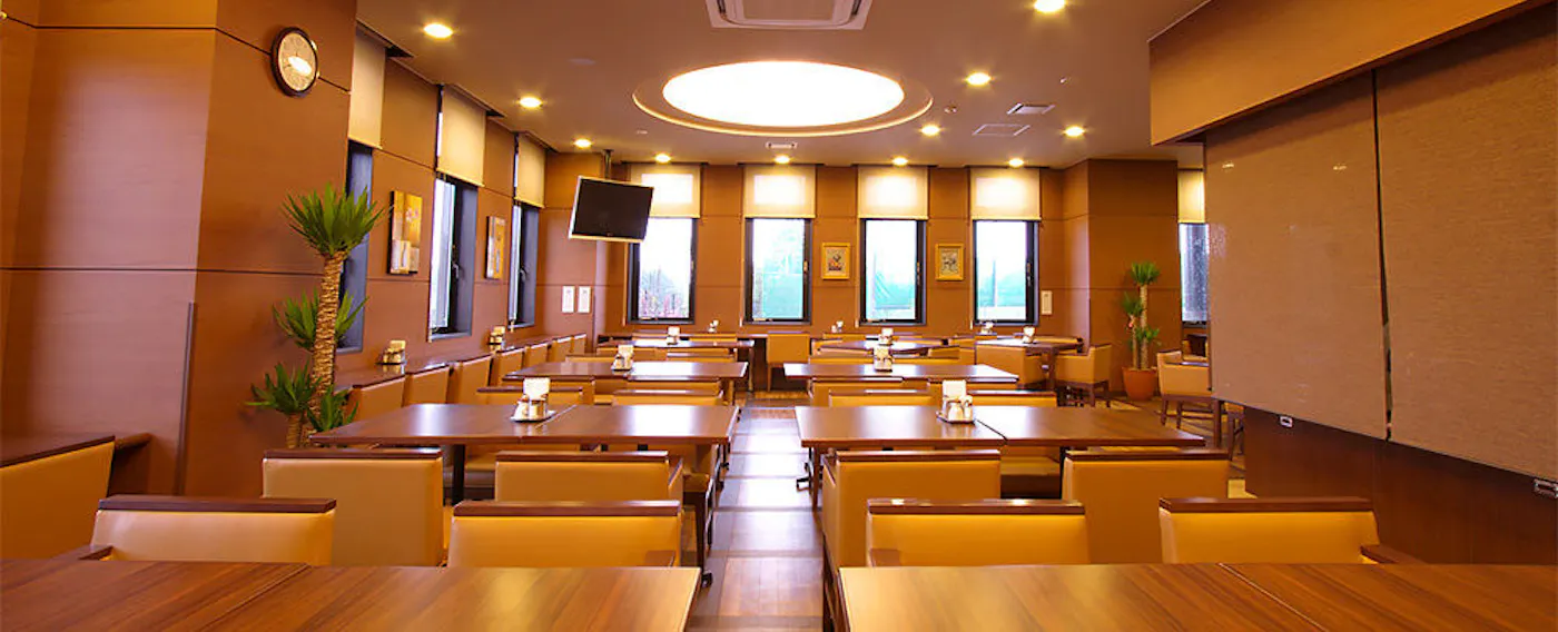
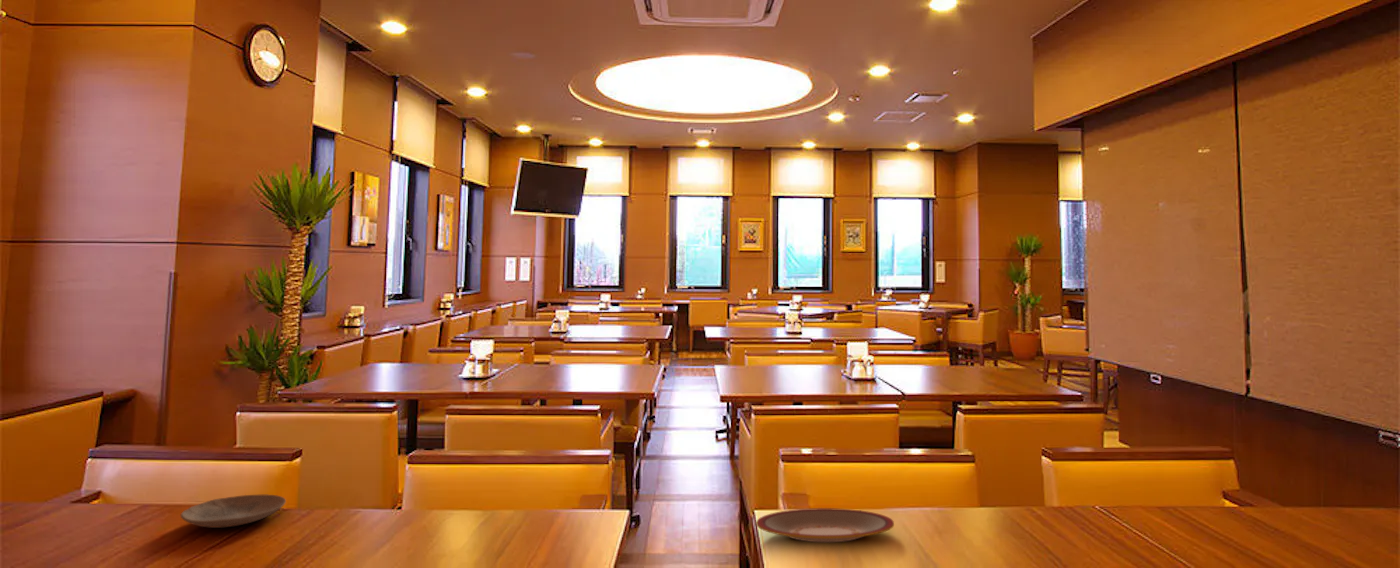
+ plate [180,494,287,529]
+ plate [755,507,895,543]
